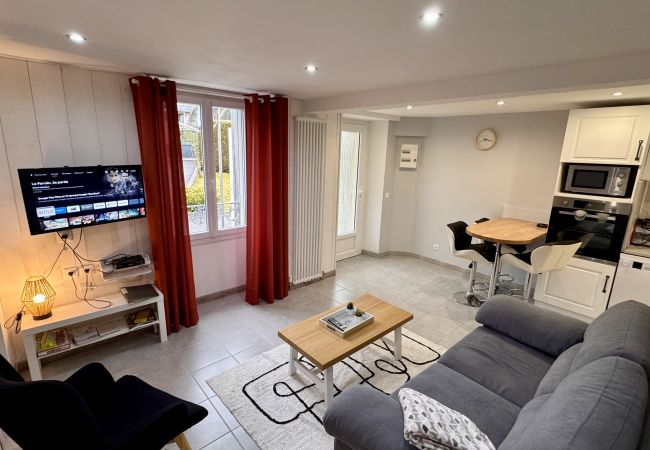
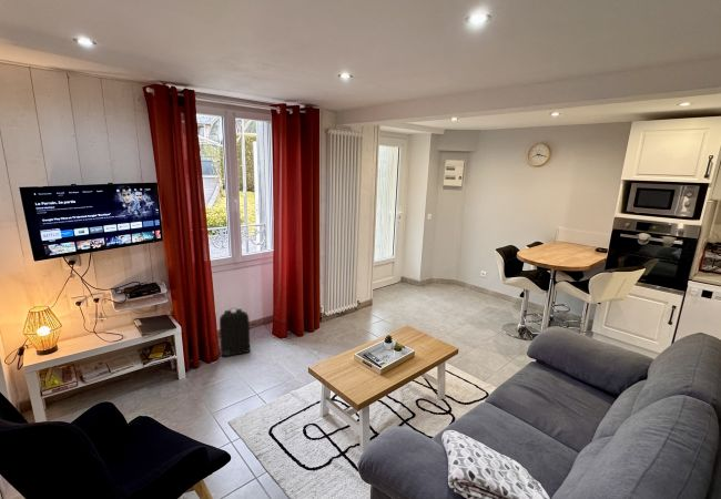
+ backpack [219,306,251,357]
